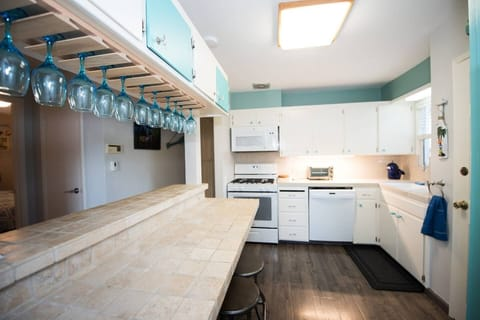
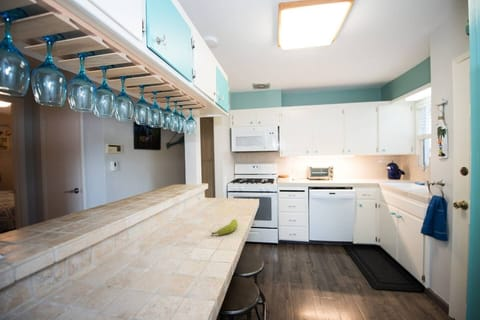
+ fruit [211,218,238,236]
